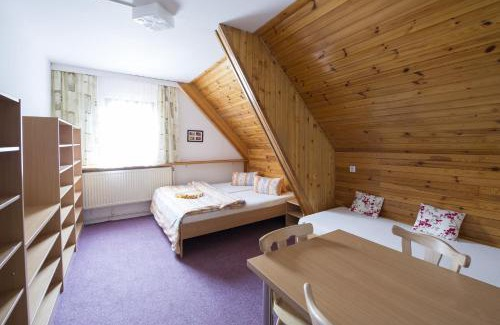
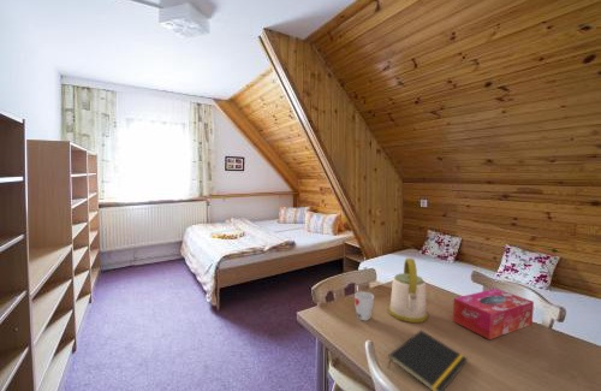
+ kettle [387,257,429,324]
+ tissue box [452,288,535,340]
+ notepad [387,328,469,391]
+ cup [353,291,375,321]
